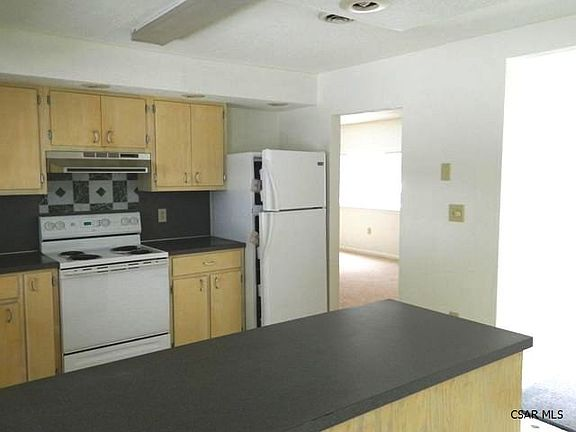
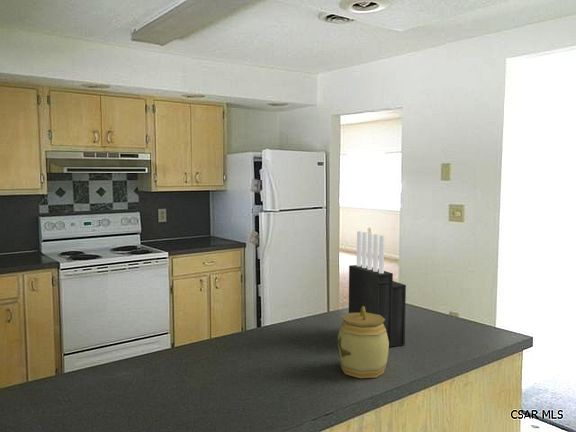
+ jar [337,306,390,379]
+ knife block [348,230,407,348]
